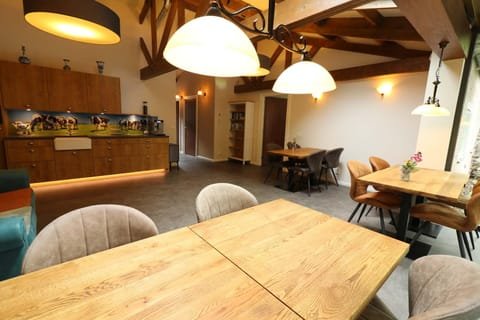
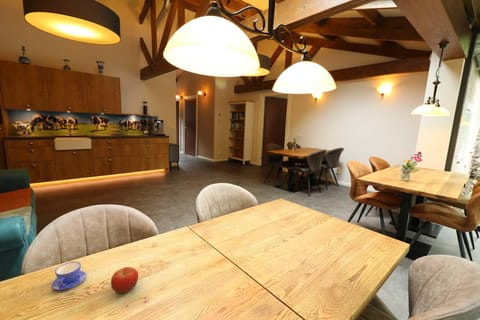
+ fruit [110,266,139,295]
+ teacup [51,261,87,291]
